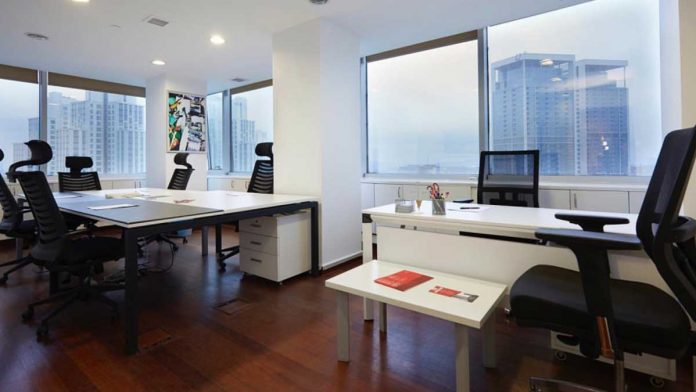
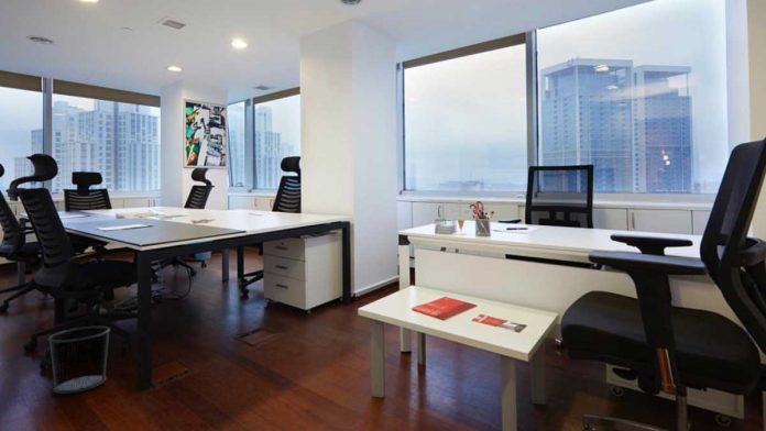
+ waste bin [47,325,111,395]
